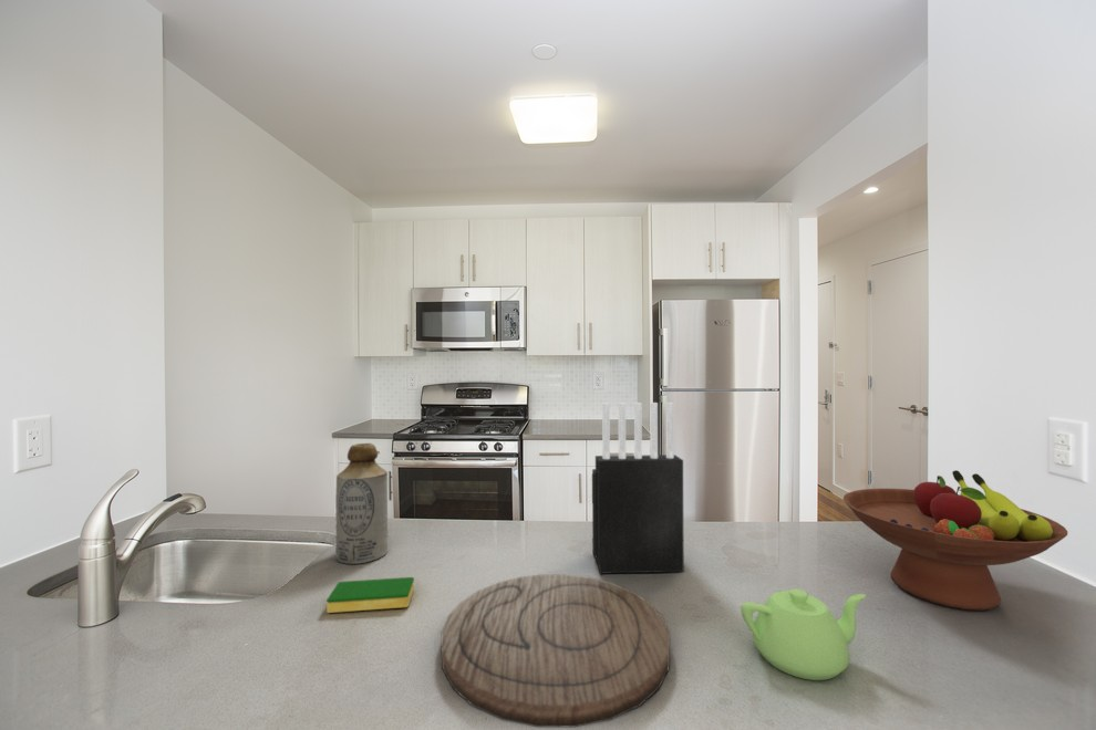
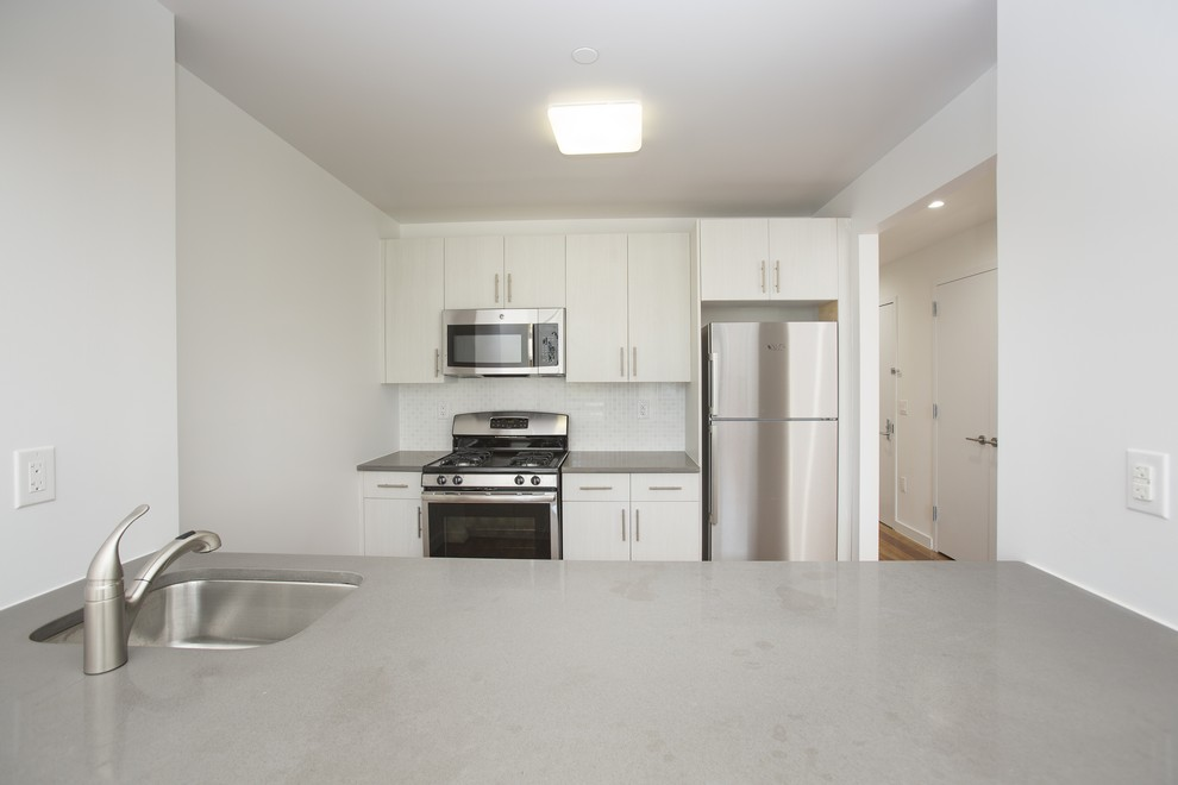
- bottle [334,442,390,565]
- cutting board [441,573,671,728]
- teapot [740,587,867,681]
- dish sponge [325,576,415,614]
- fruit bowl [842,469,1068,612]
- knife block [591,401,685,575]
